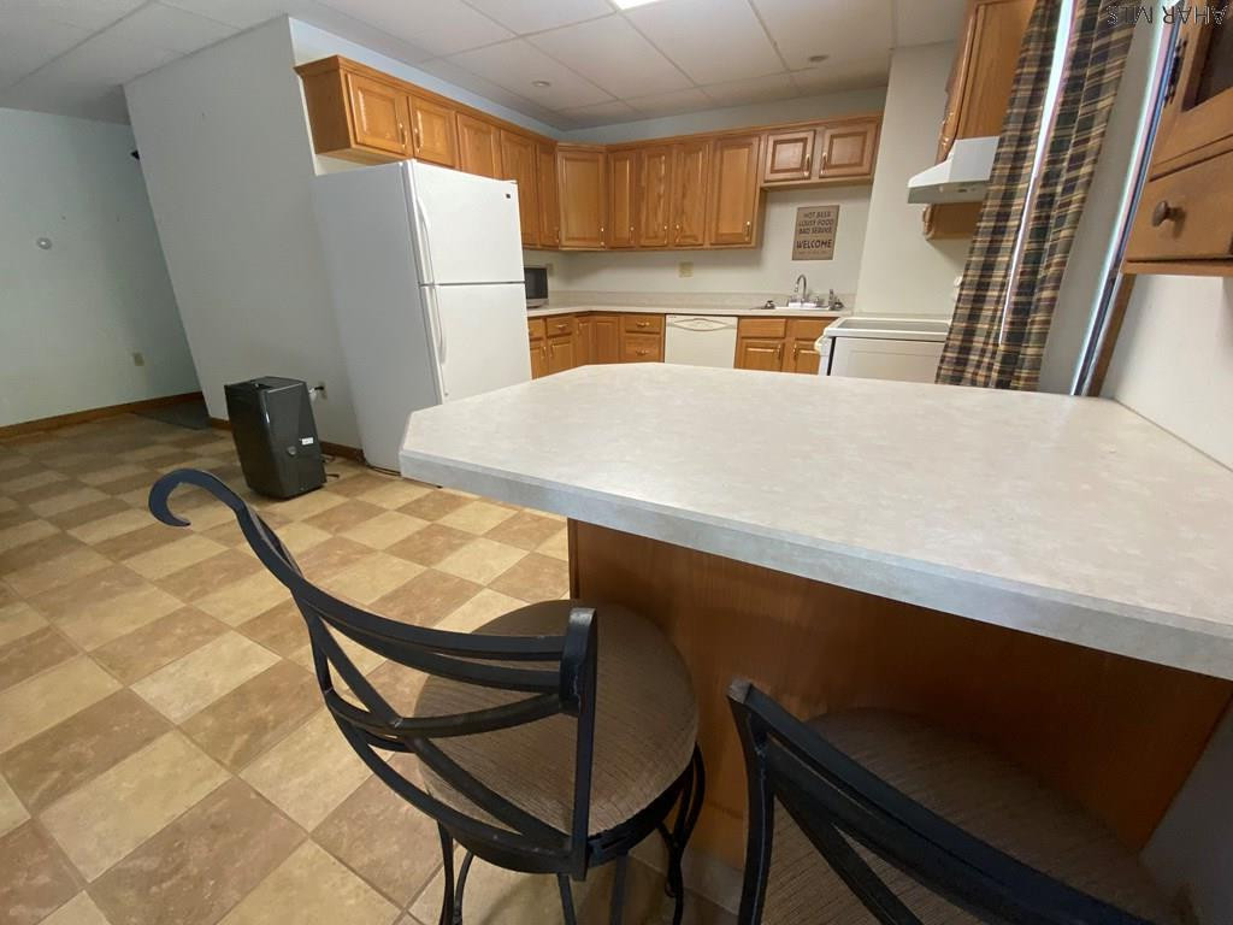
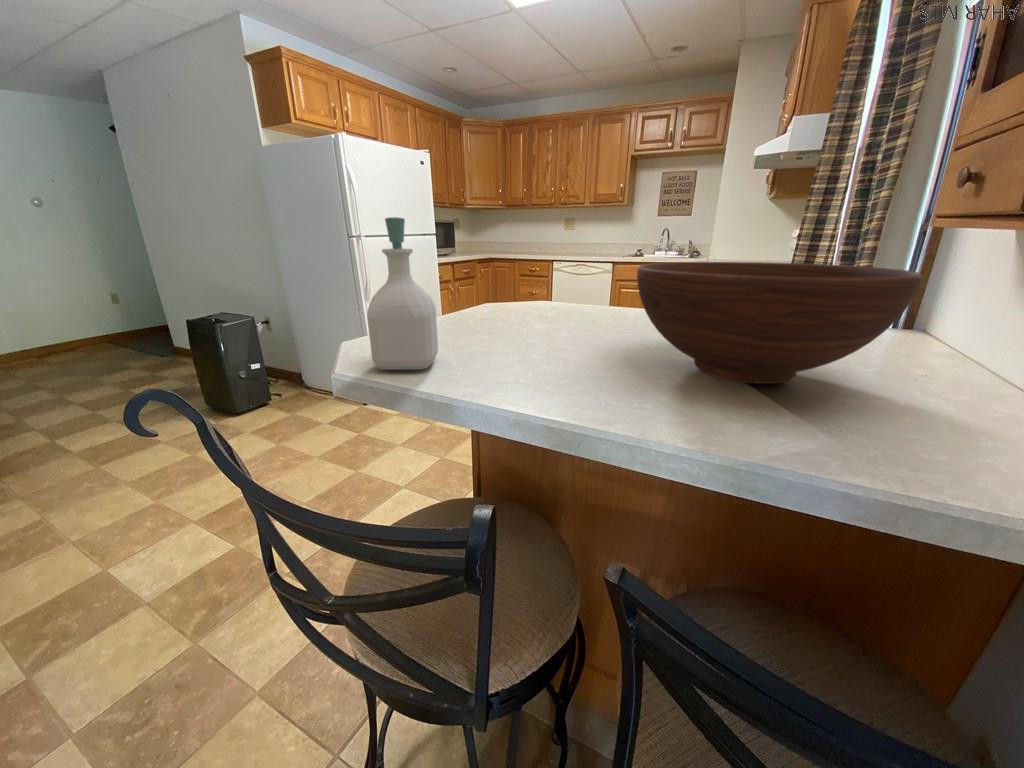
+ fruit bowl [636,261,923,385]
+ soap bottle [366,216,439,371]
